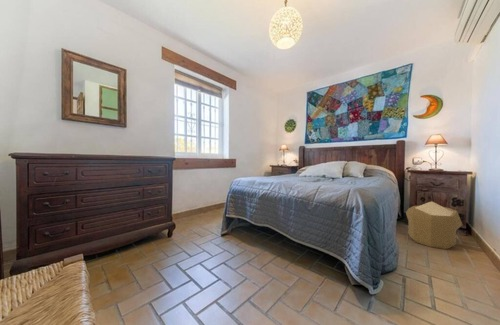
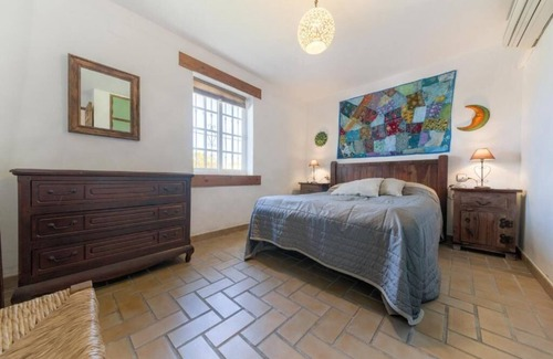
- pouf [405,200,463,250]
